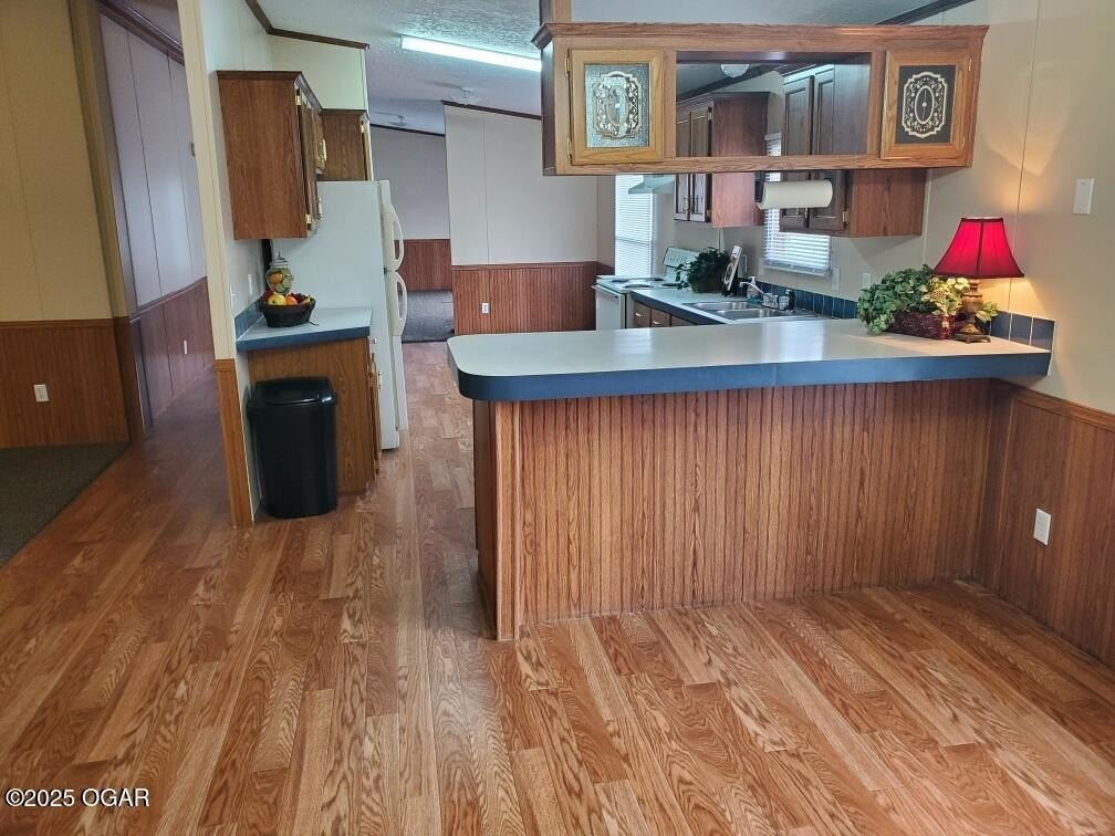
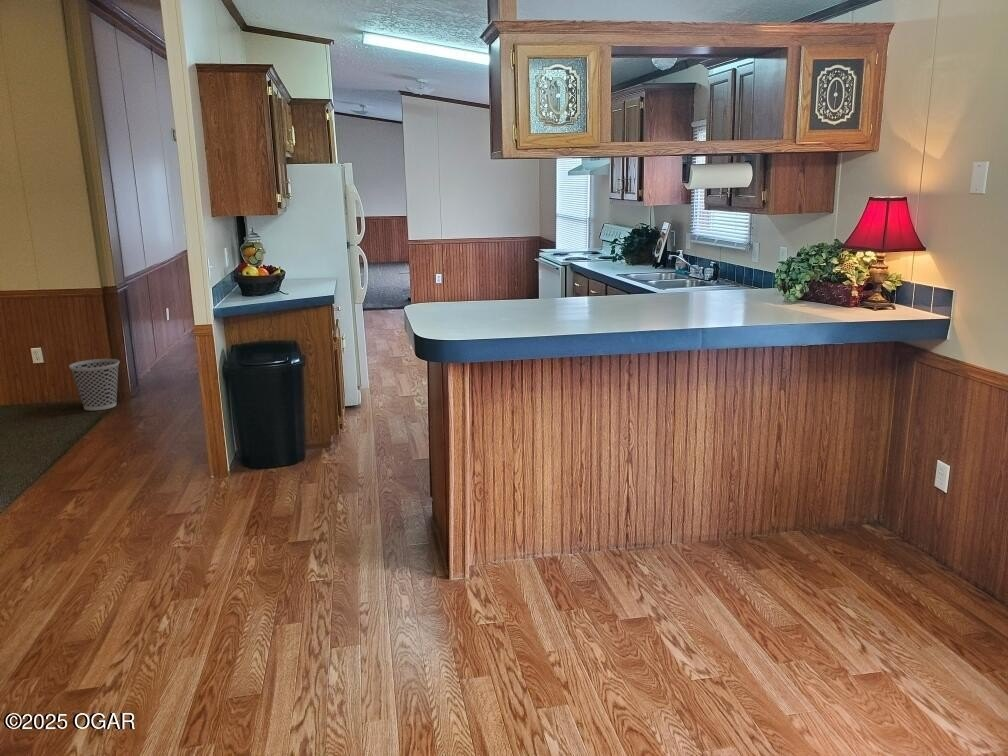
+ wastebasket [68,358,121,411]
